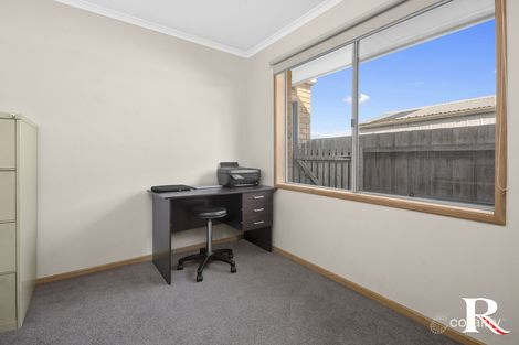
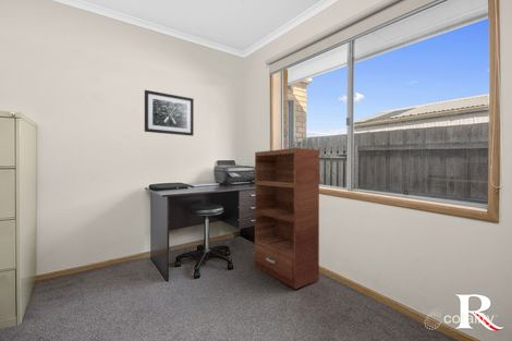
+ bookshelf [254,147,320,290]
+ wall art [144,89,195,137]
